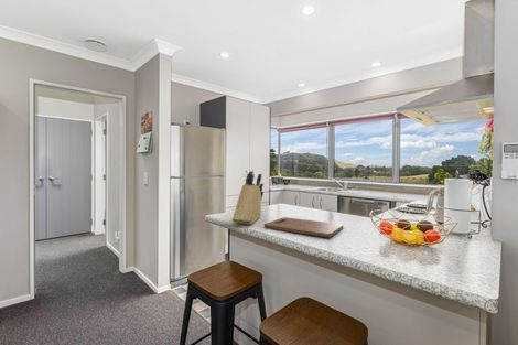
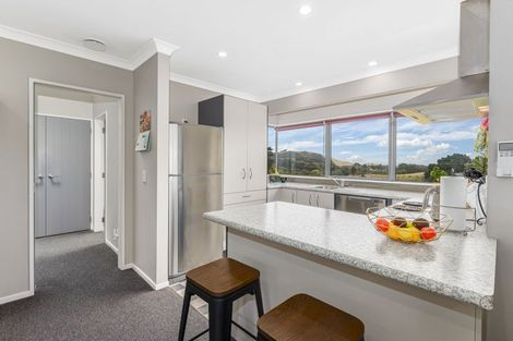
- knife block [231,170,265,226]
- cutting board [263,216,344,238]
